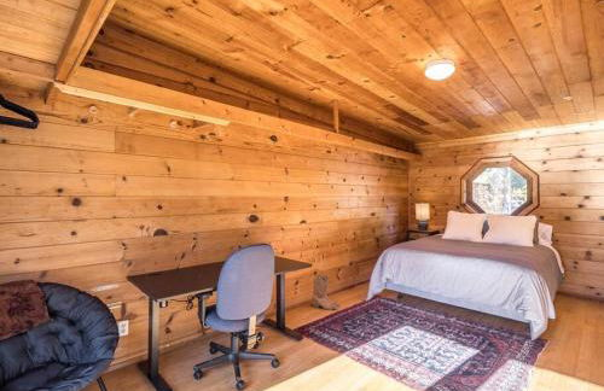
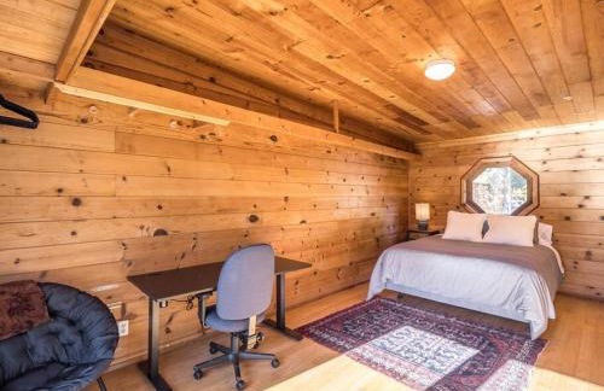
- boots [312,273,341,311]
